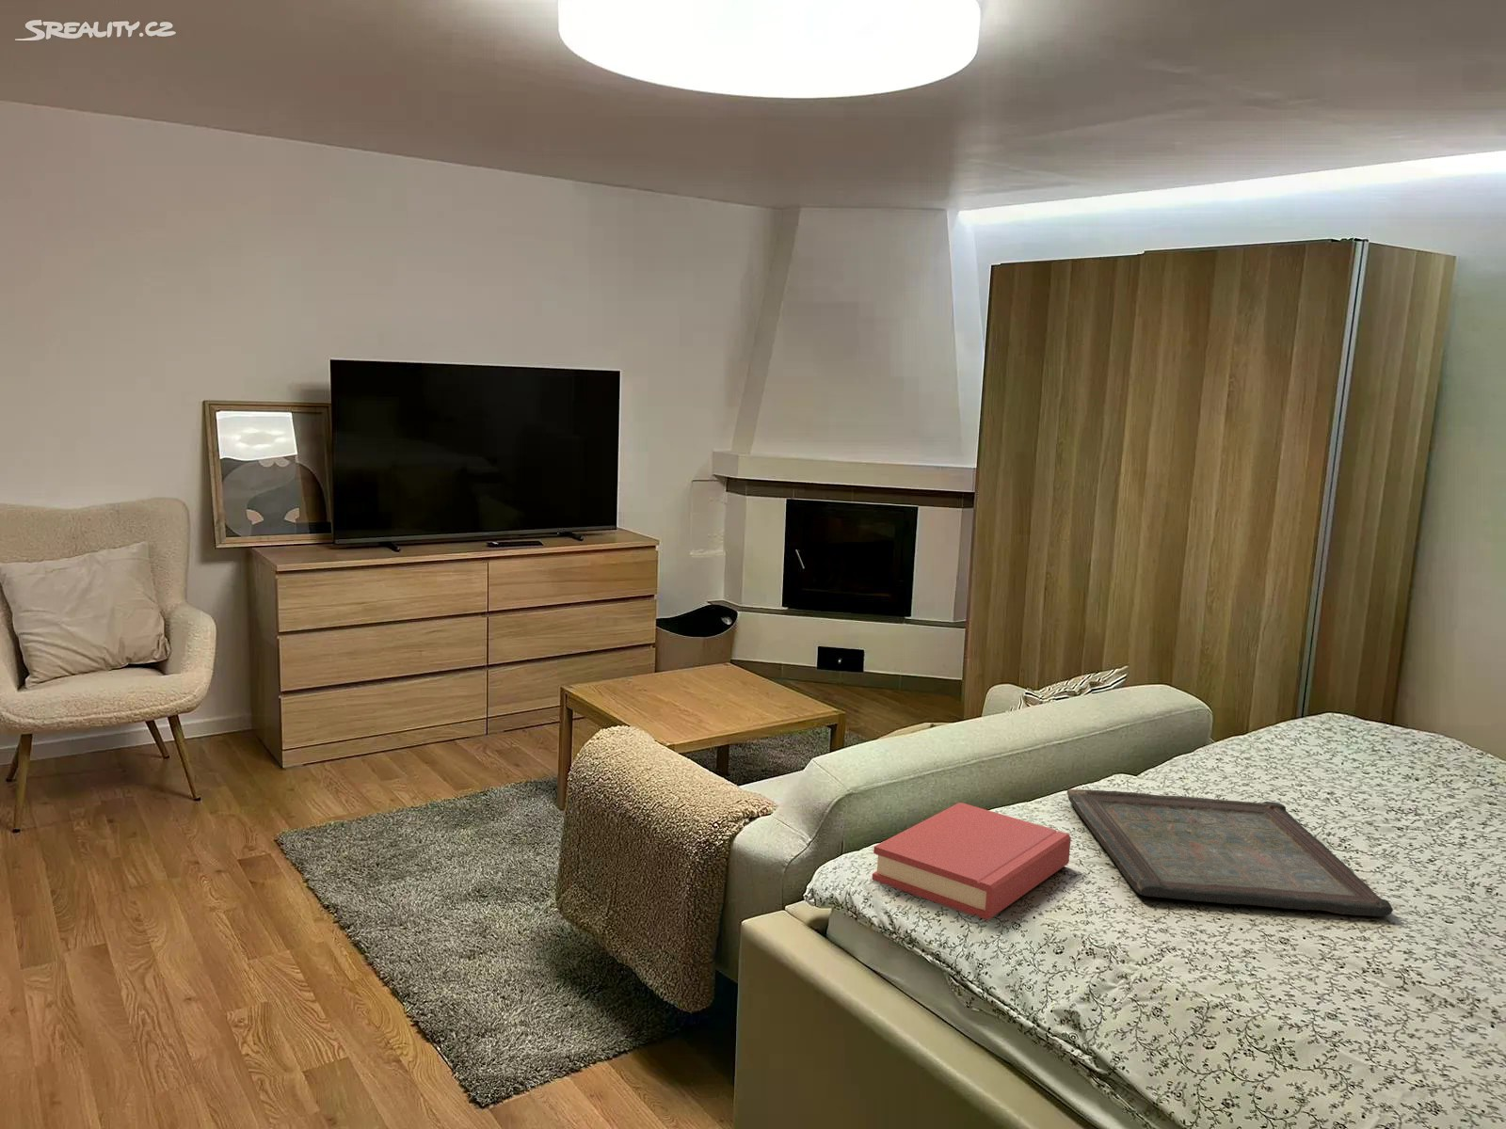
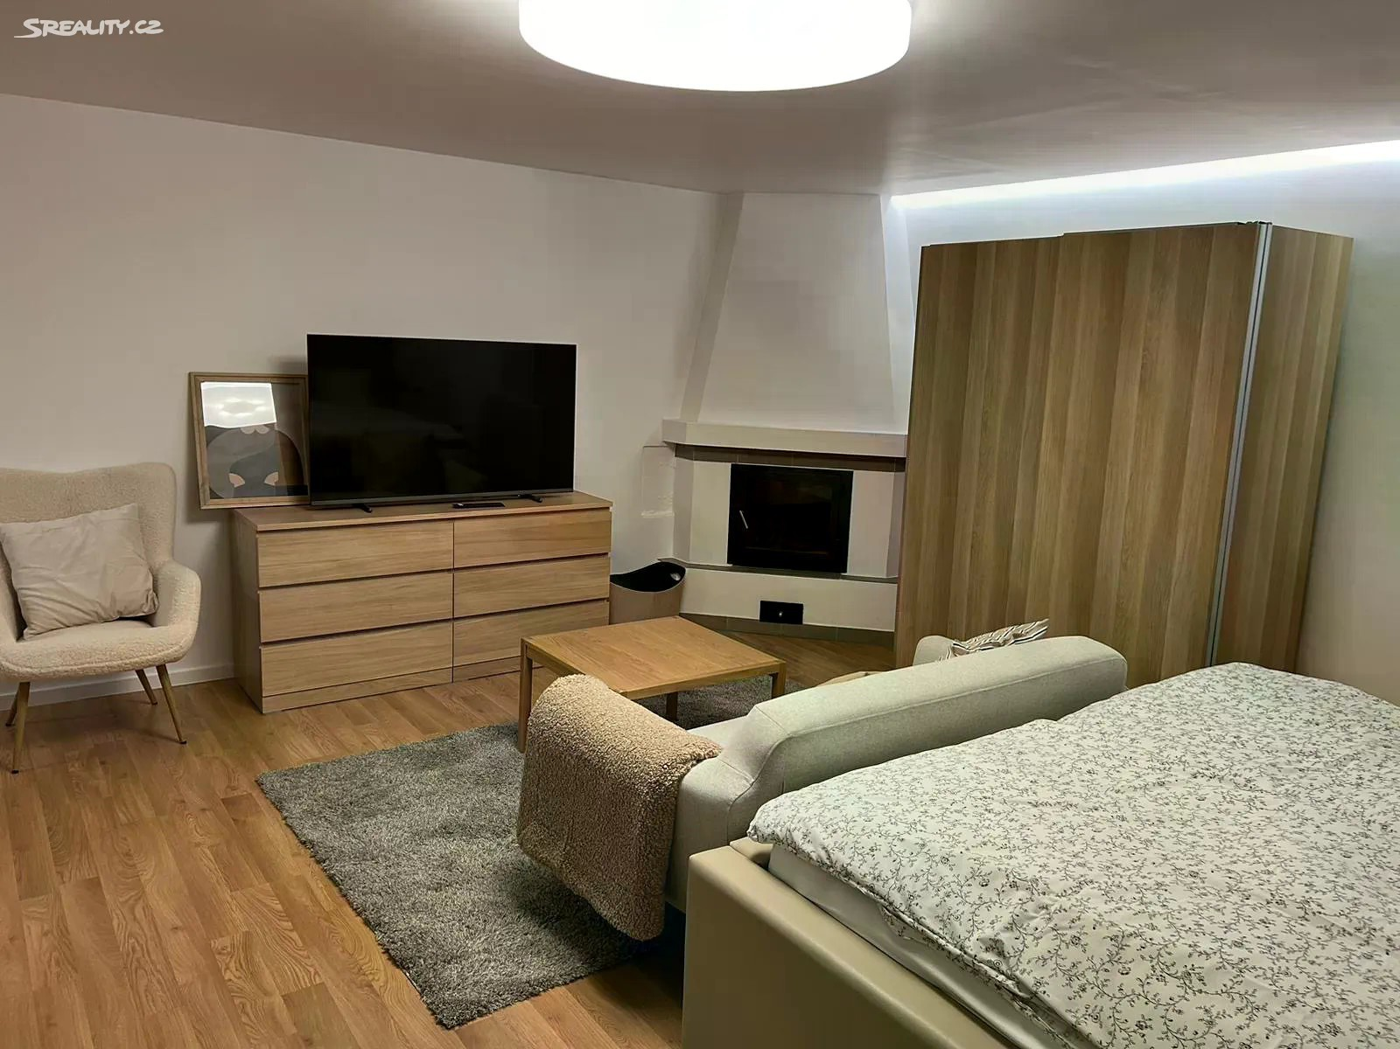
- serving tray [1066,789,1395,918]
- hardback book [872,802,1072,921]
